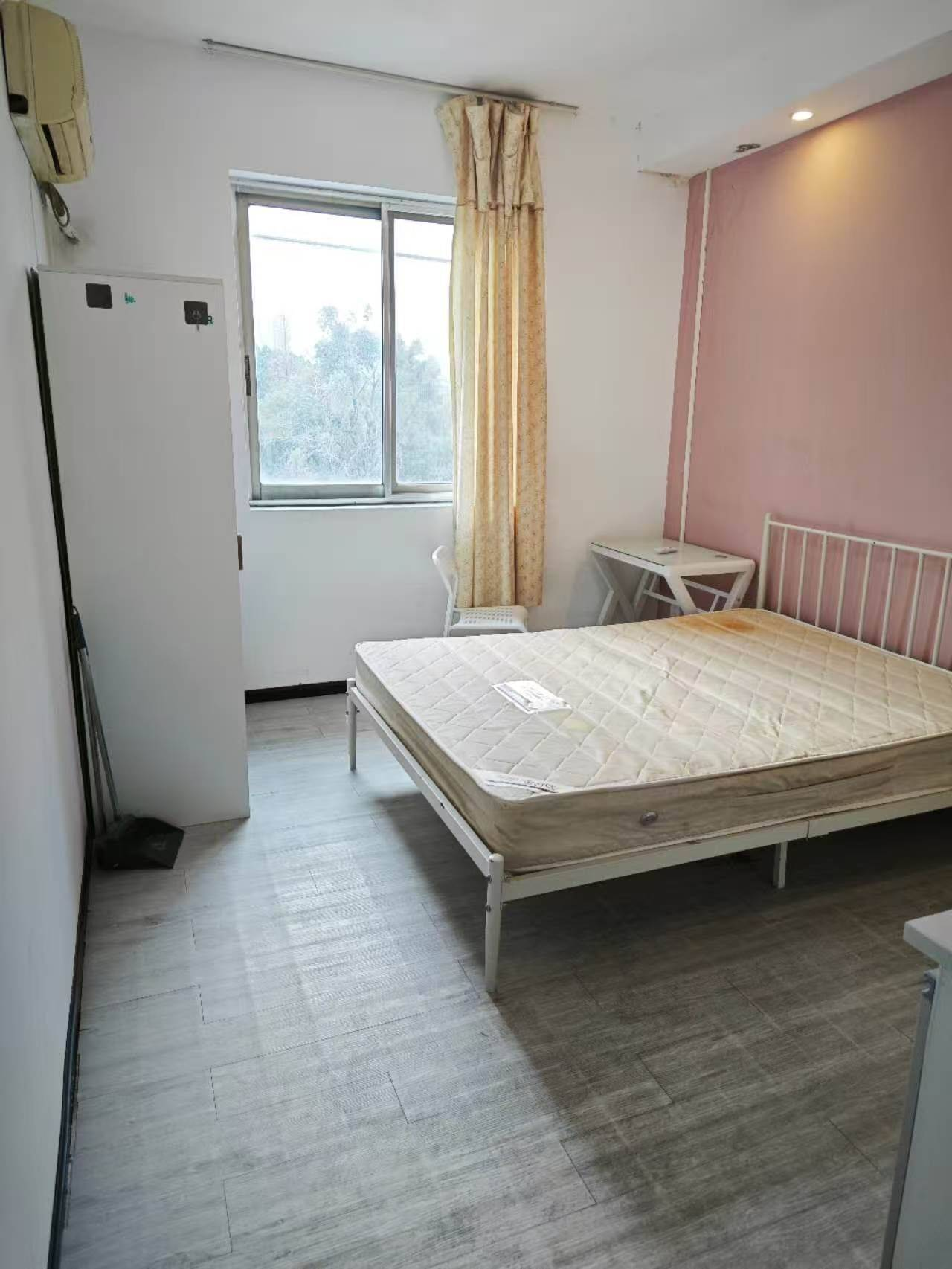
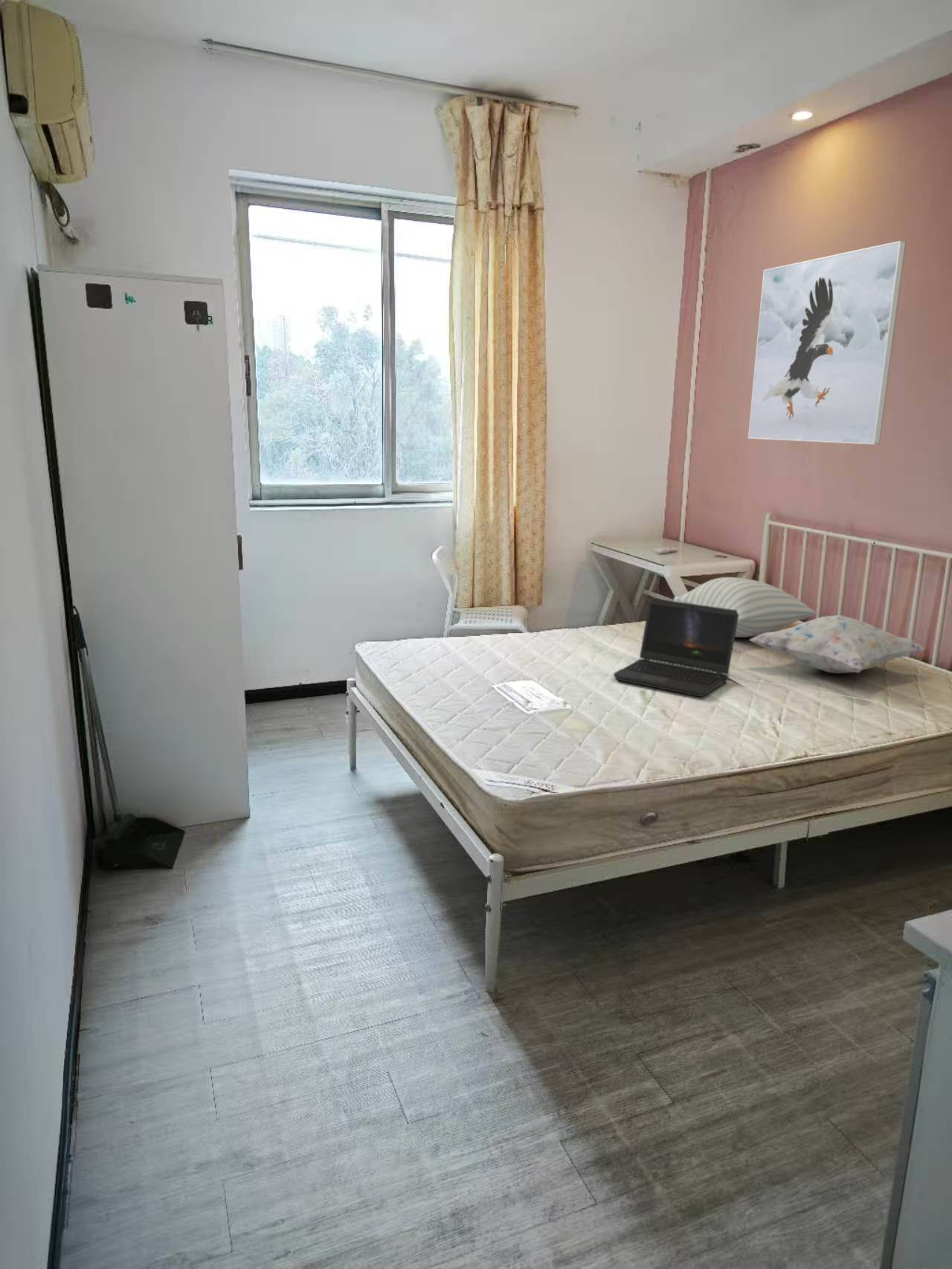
+ pillow [673,576,817,638]
+ decorative pillow [749,614,926,674]
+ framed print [747,240,907,445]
+ laptop computer [613,597,739,698]
